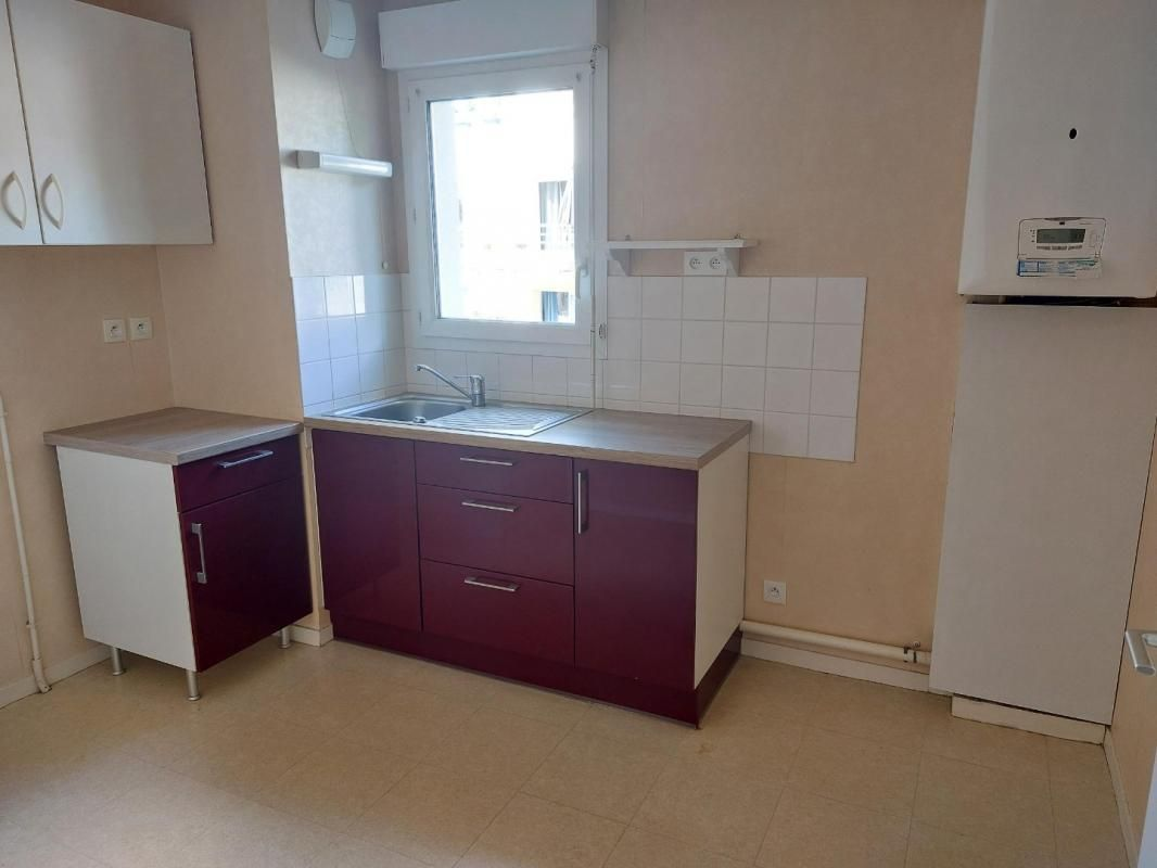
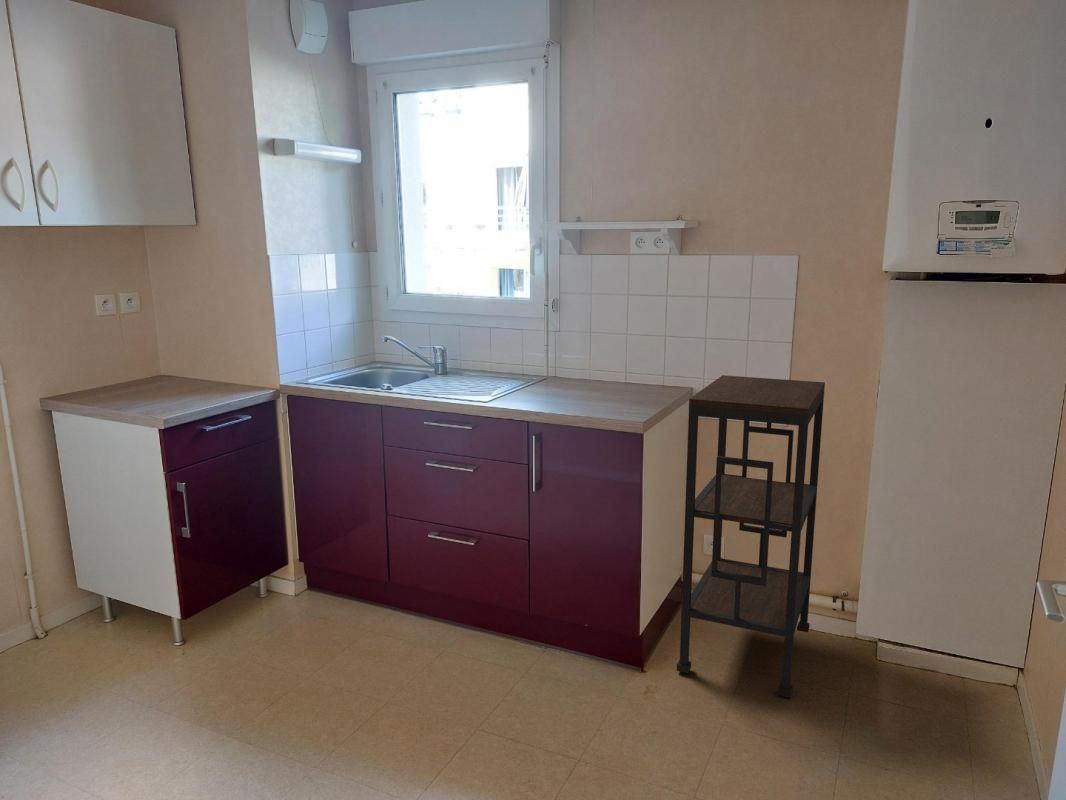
+ shelving unit [676,374,826,699]
